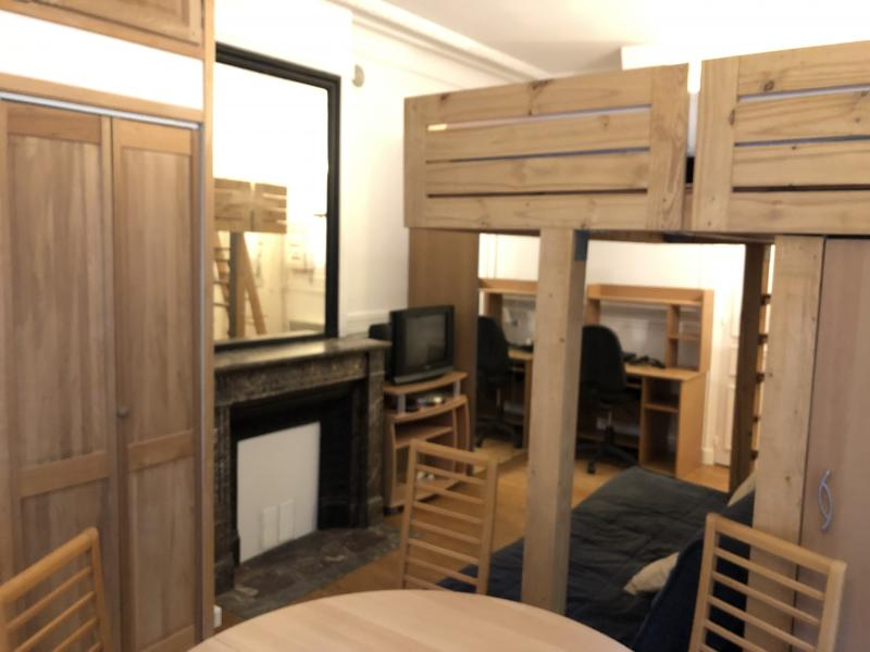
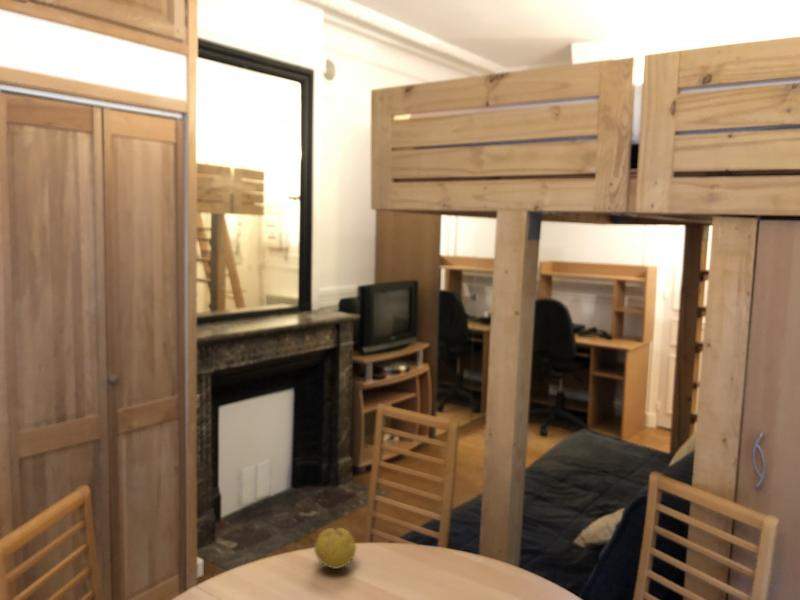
+ fruit [313,527,357,570]
